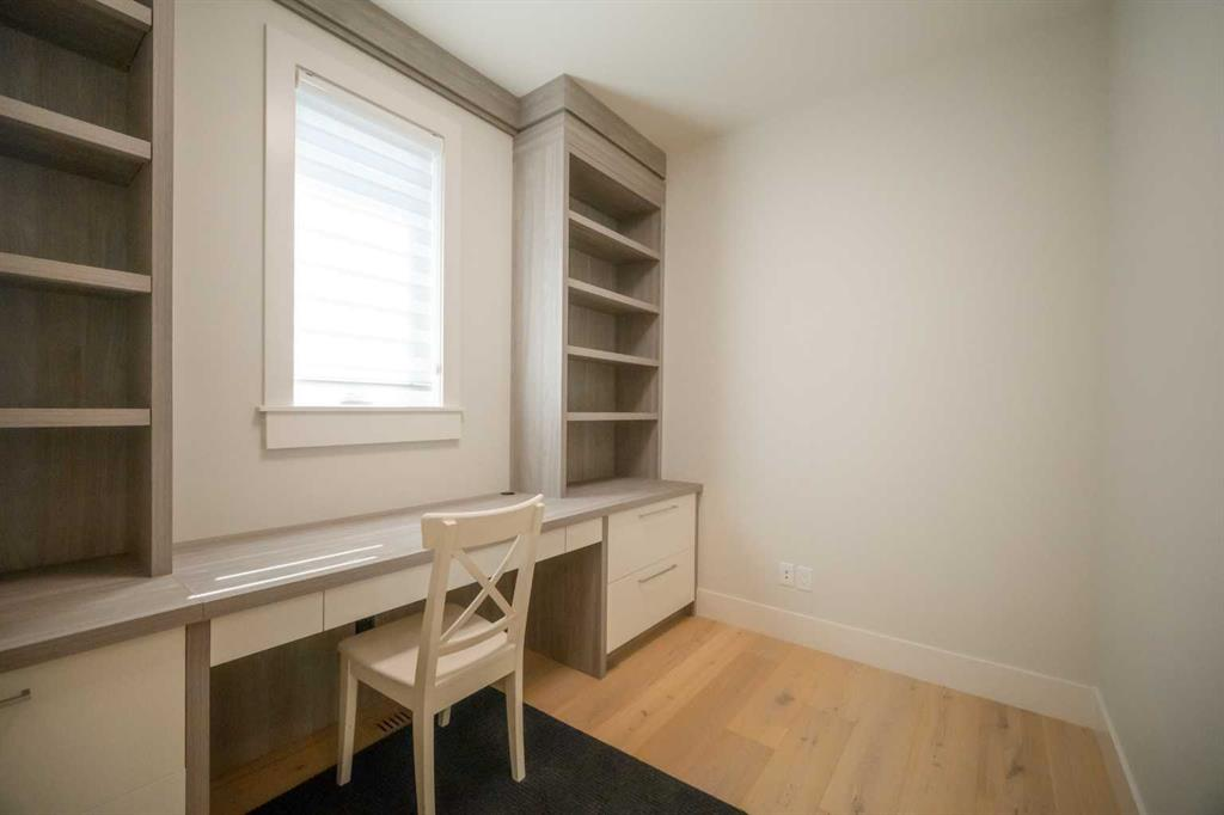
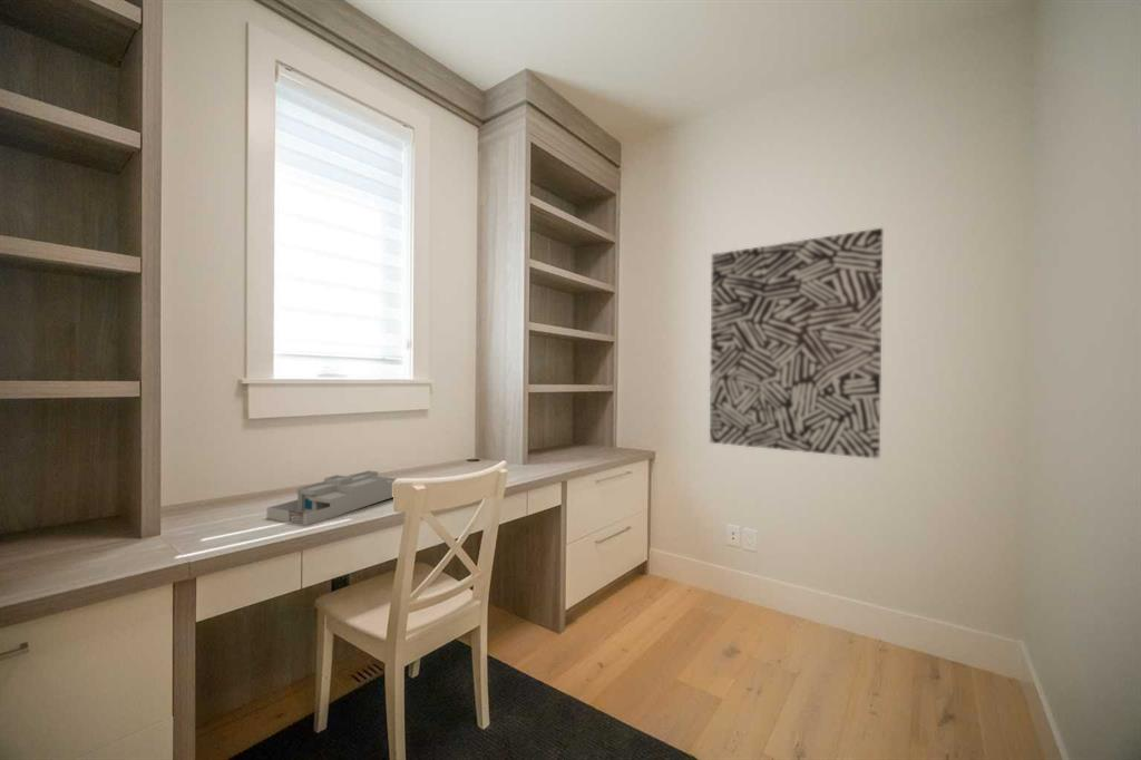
+ wall art [709,227,884,460]
+ desk organizer [266,469,397,526]
